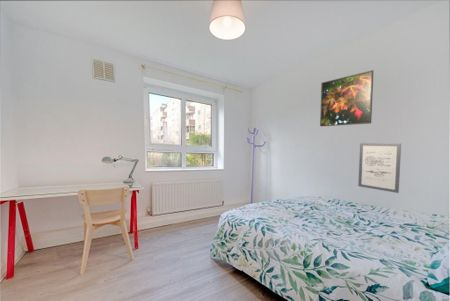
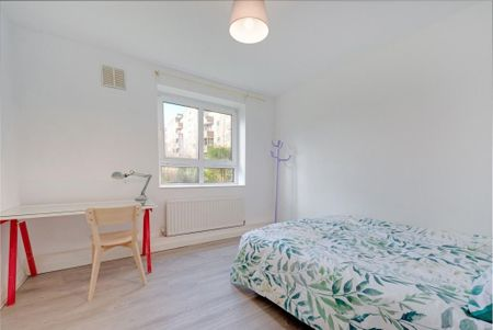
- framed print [319,69,374,127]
- wall art [357,142,402,194]
